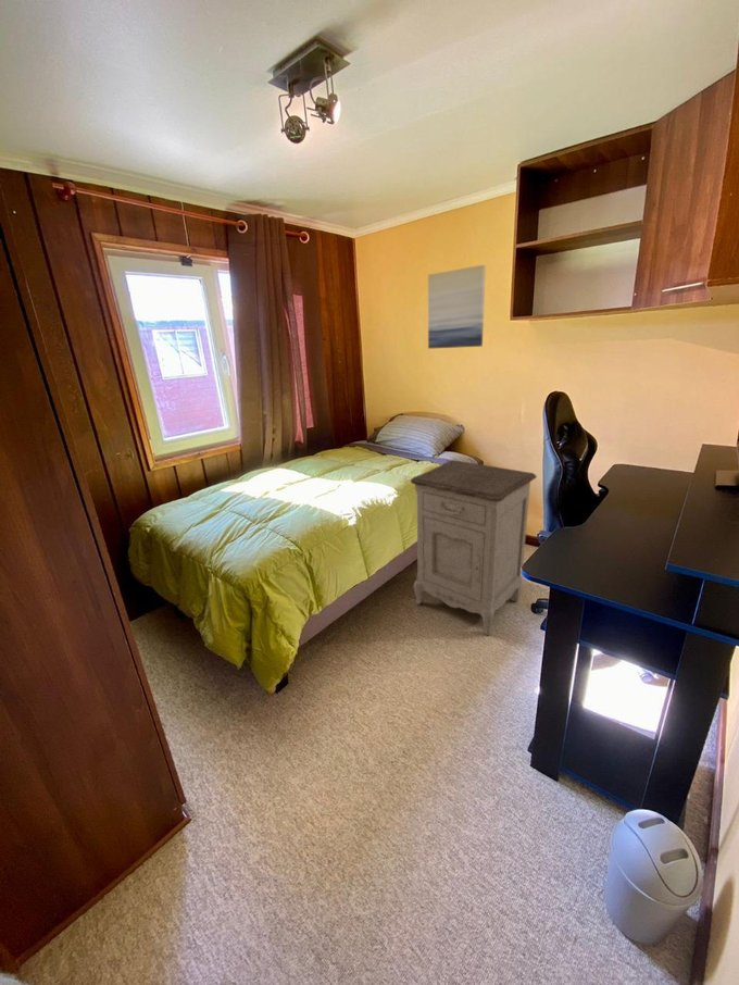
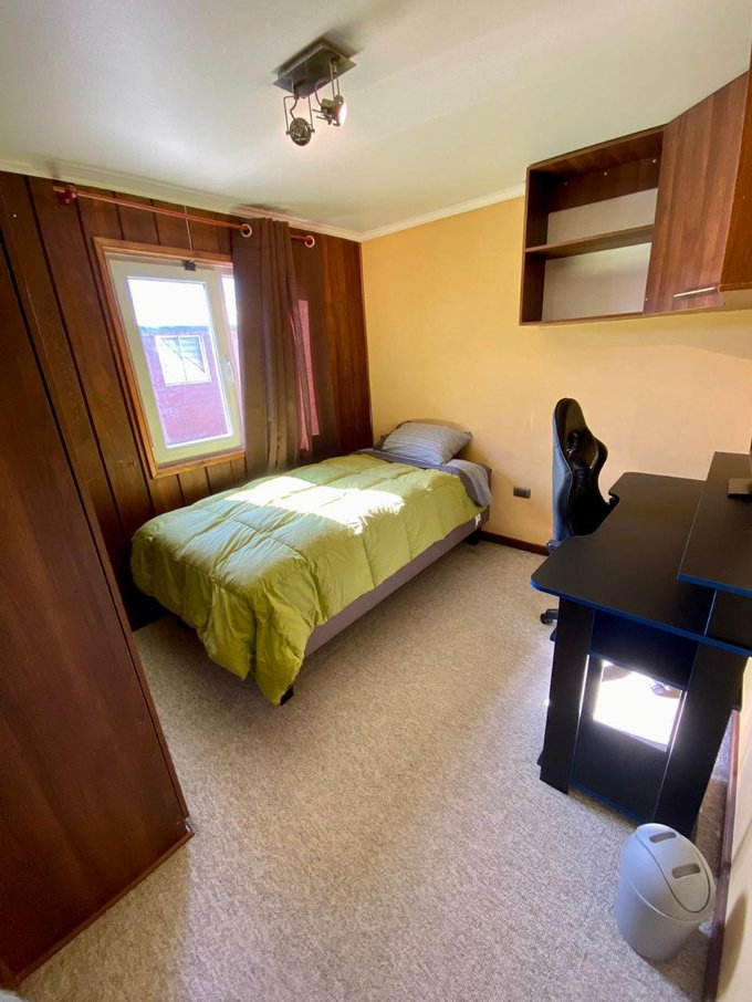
- nightstand [410,459,538,636]
- wall art [427,264,487,350]
